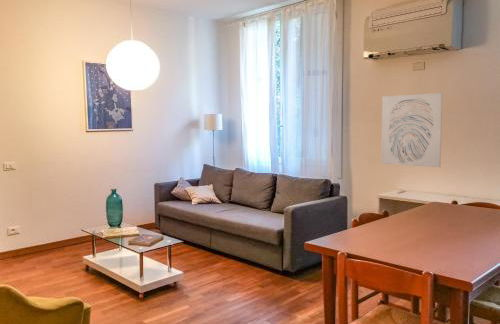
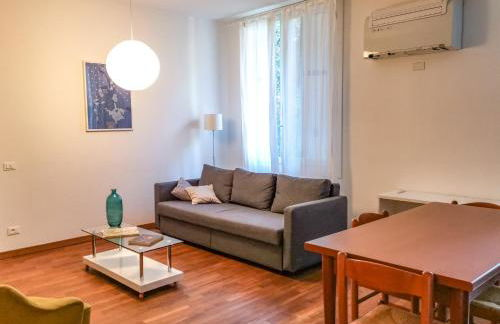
- wall art [380,92,444,168]
